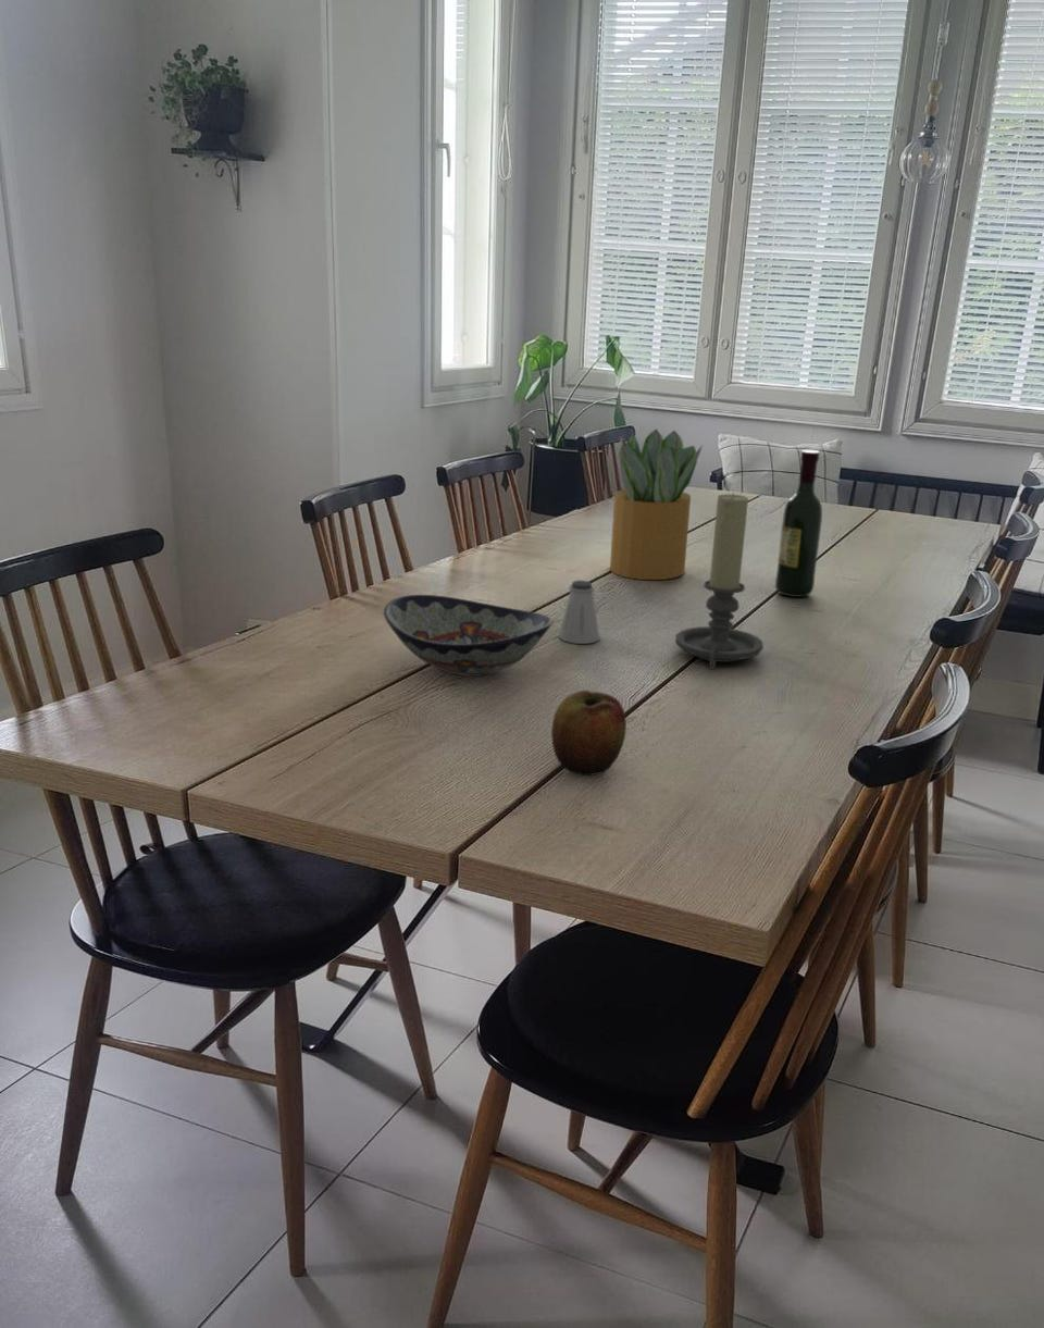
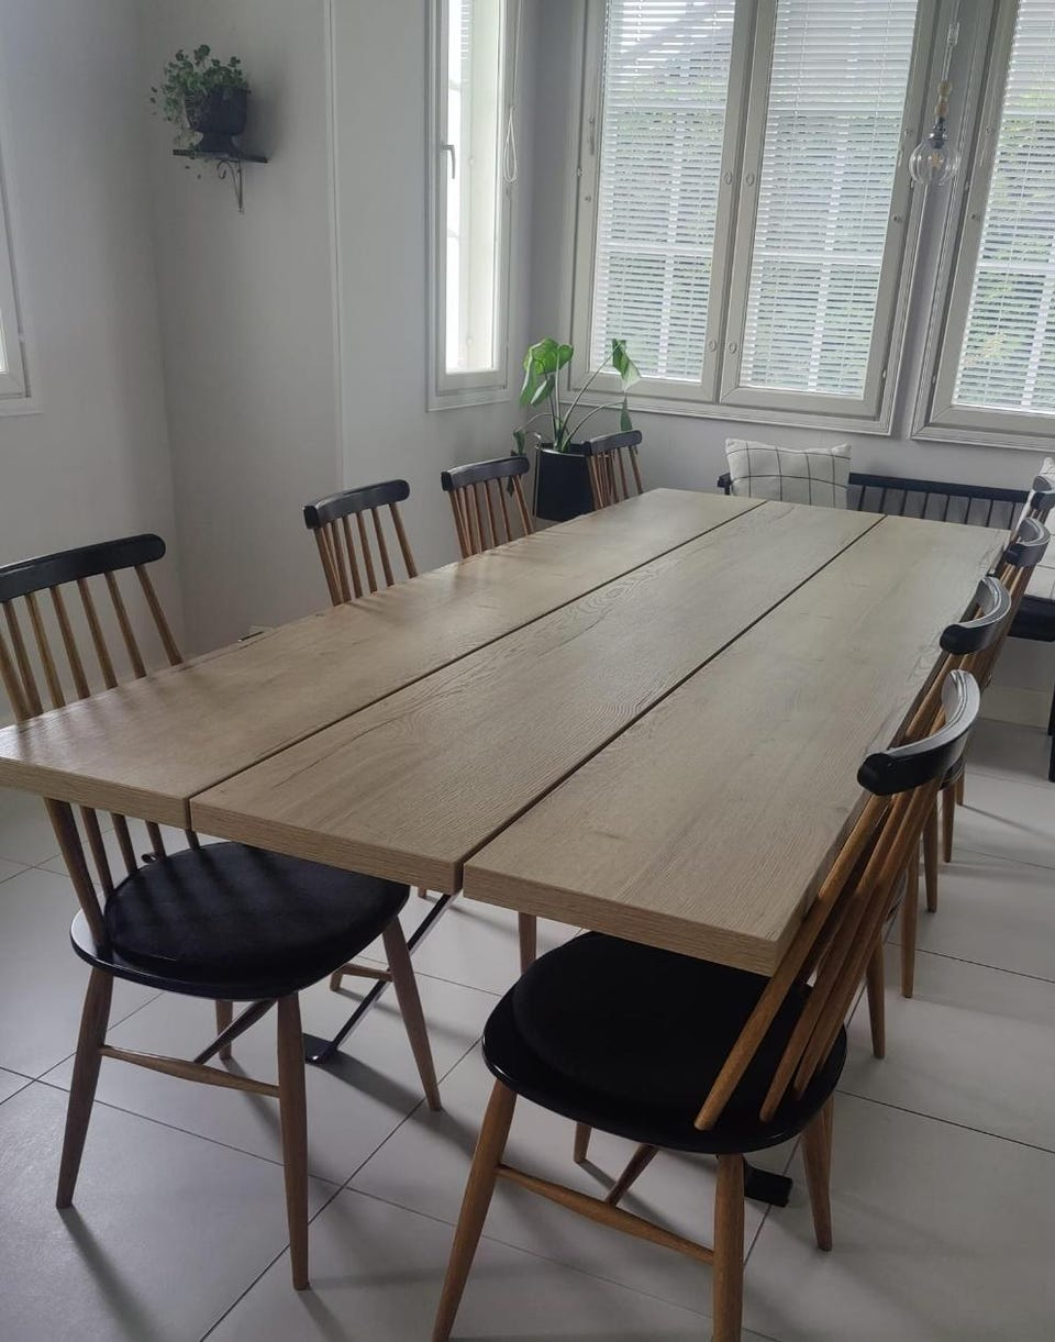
- wine bottle [774,449,823,598]
- decorative bowl [383,594,555,677]
- apple [550,690,627,777]
- potted plant [609,429,704,581]
- saltshaker [558,580,600,645]
- candle holder [674,492,765,670]
